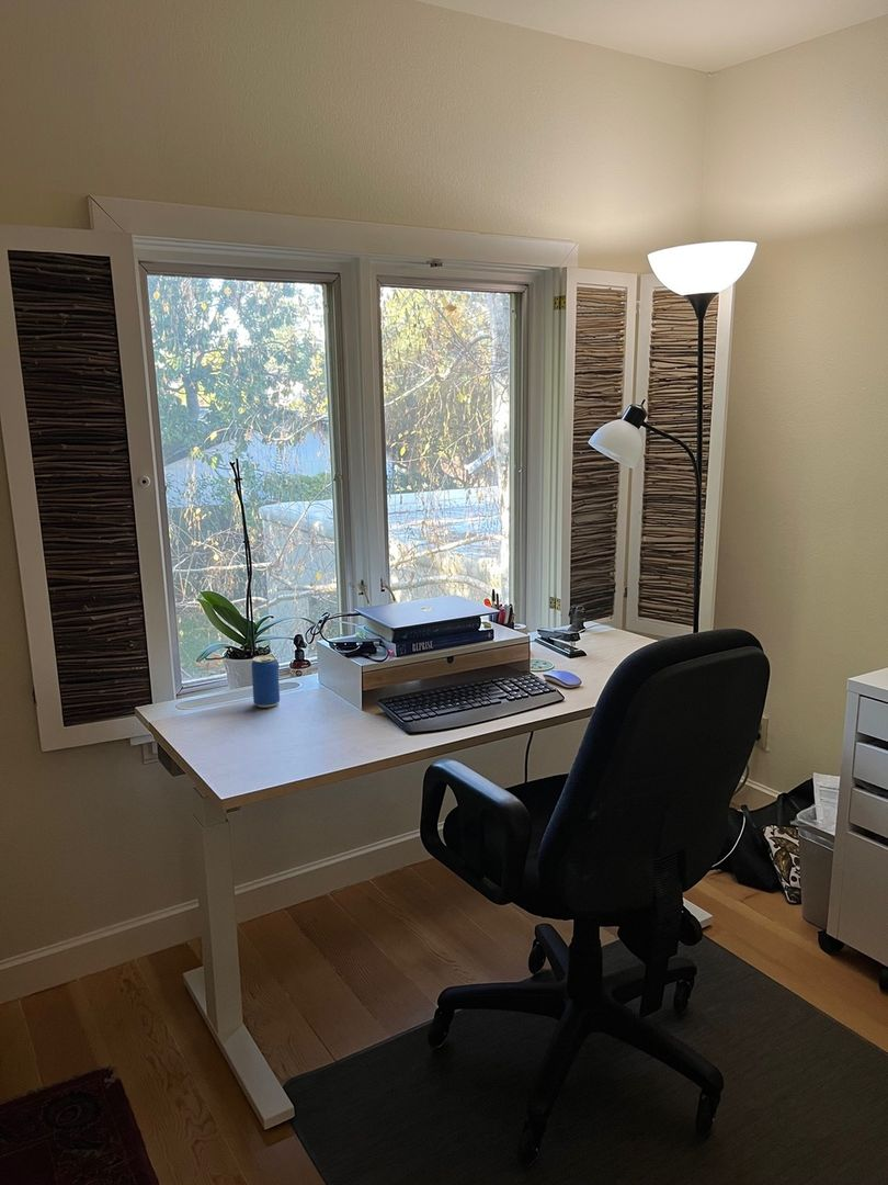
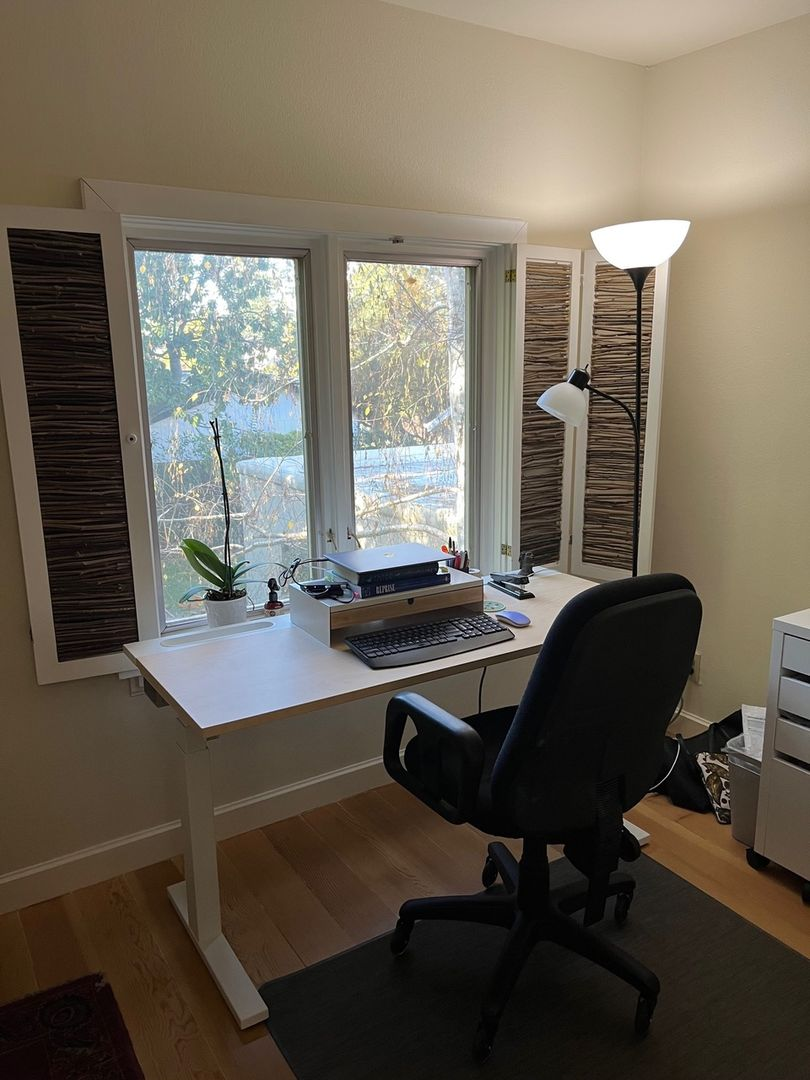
- beverage can [250,654,281,709]
